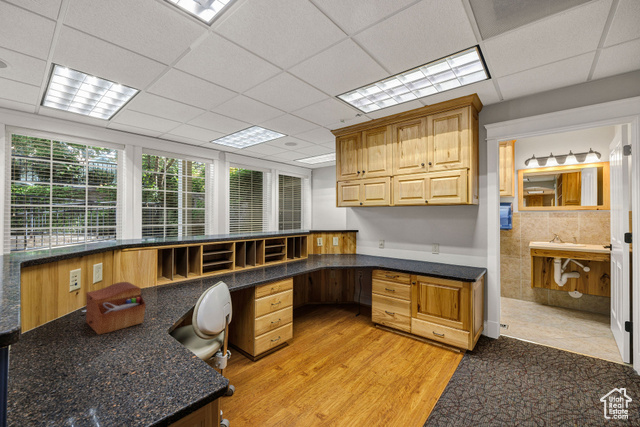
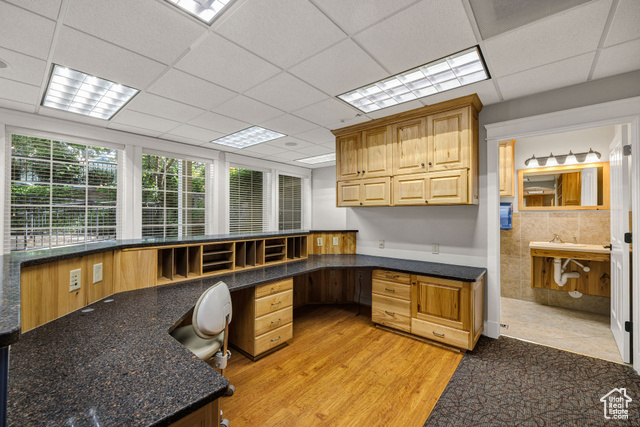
- sewing box [85,281,147,336]
